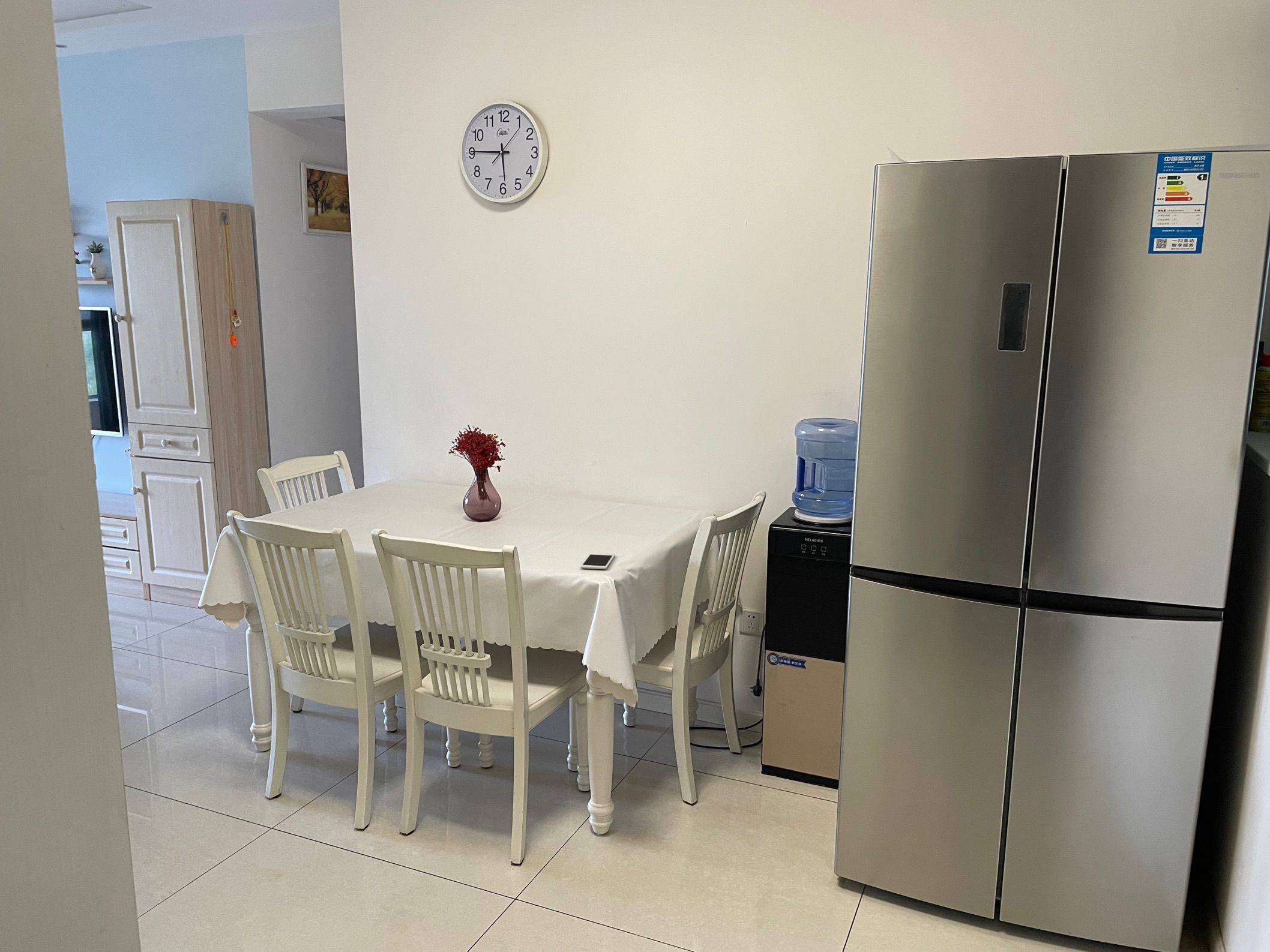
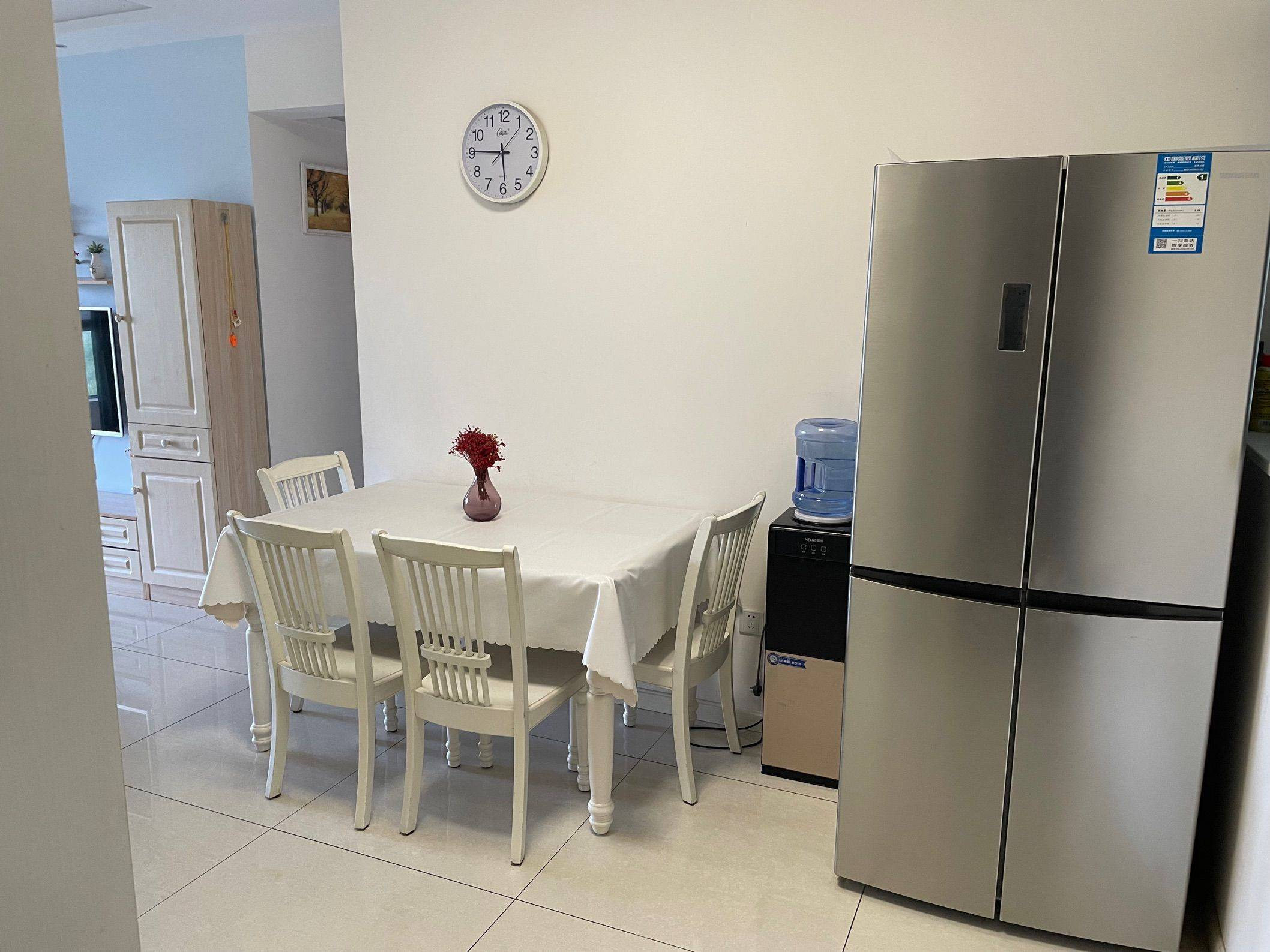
- cell phone [580,552,616,570]
